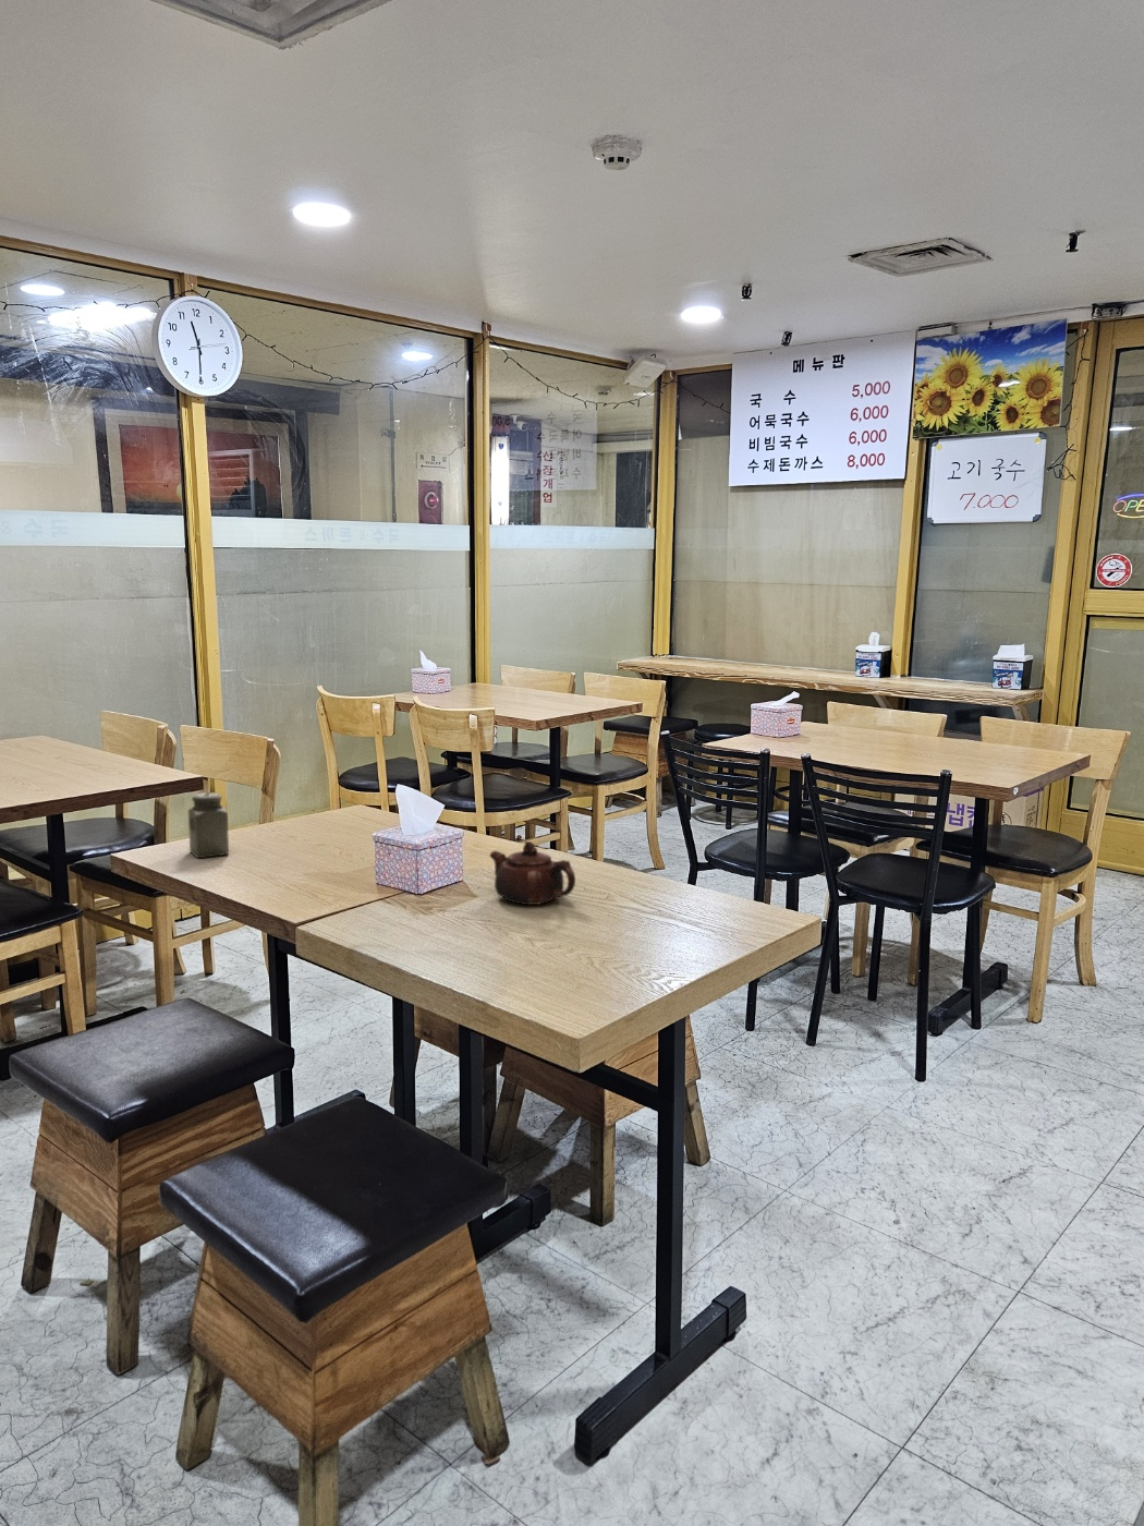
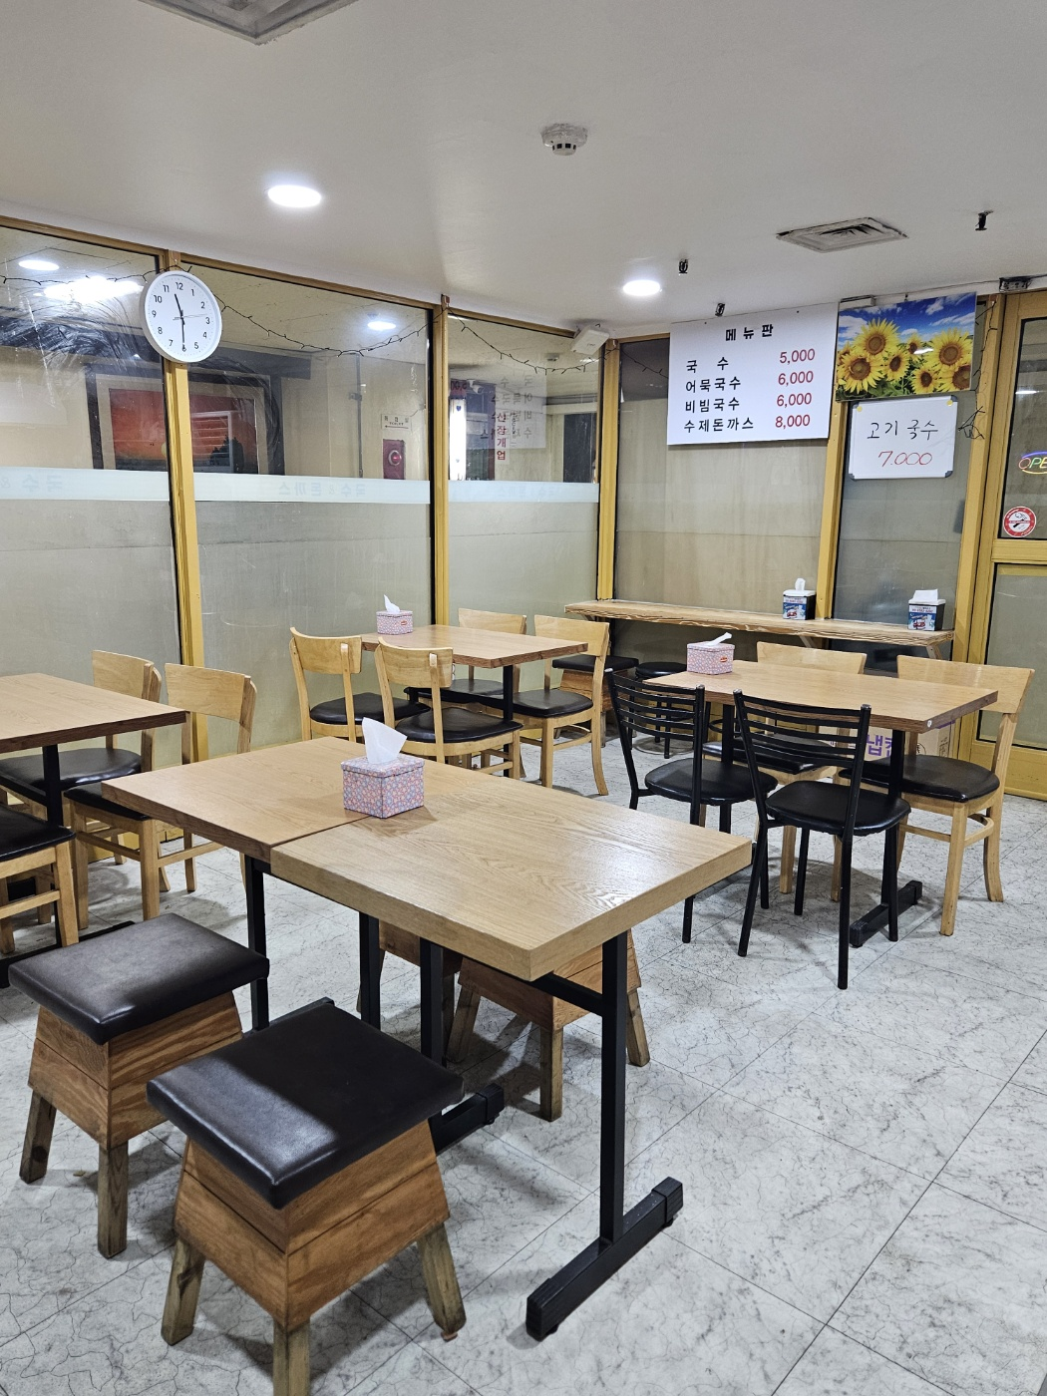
- salt shaker [187,792,230,859]
- teapot [488,840,577,906]
